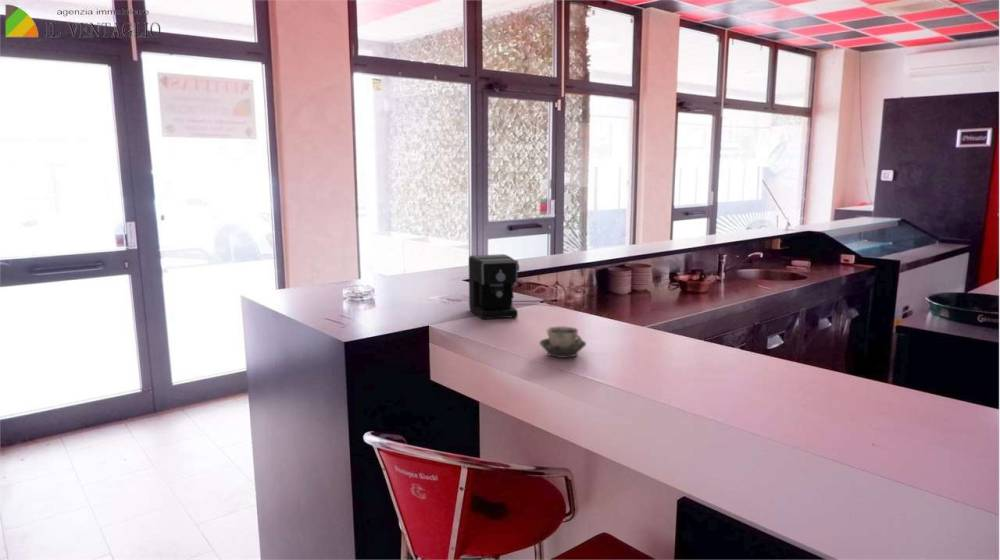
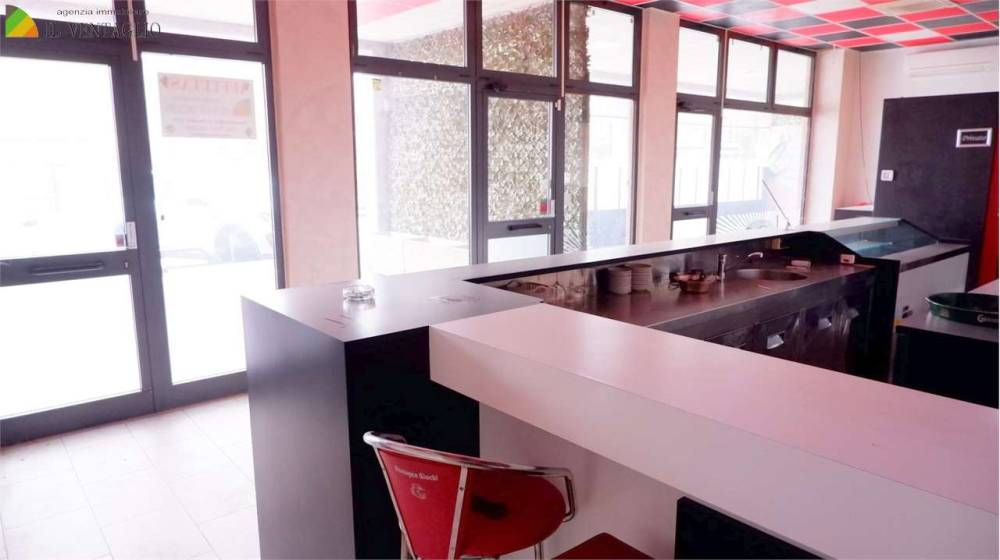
- cup [538,325,587,359]
- coffee maker [468,253,559,320]
